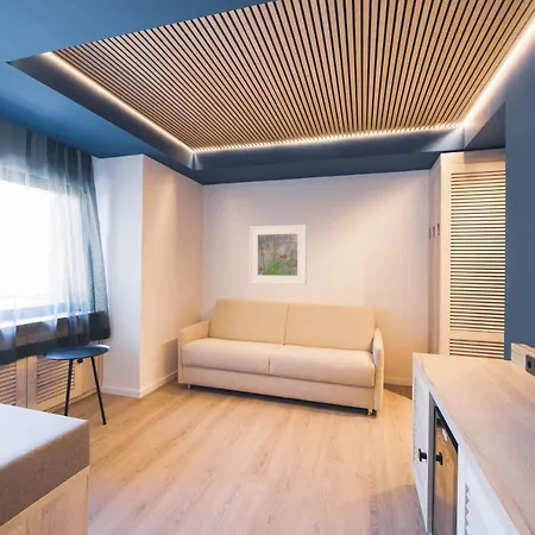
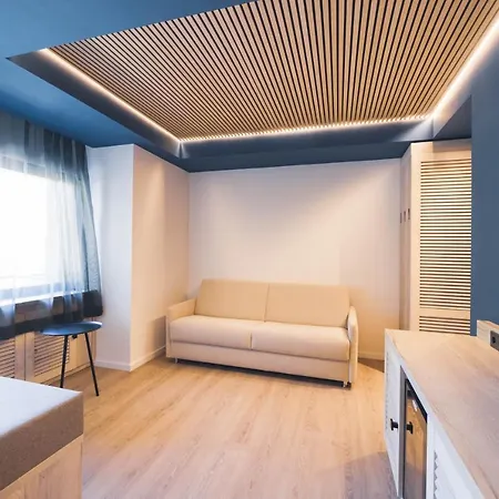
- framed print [248,224,308,285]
